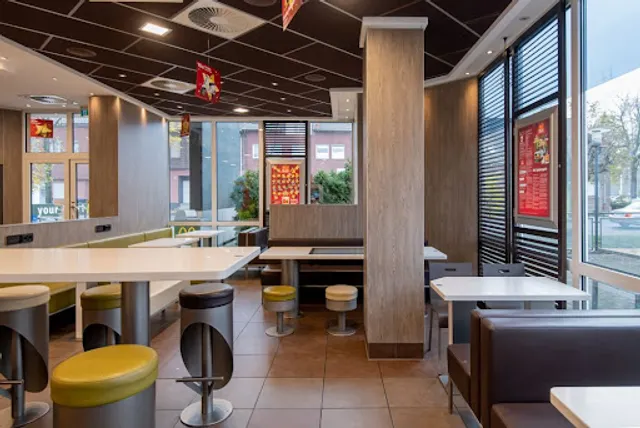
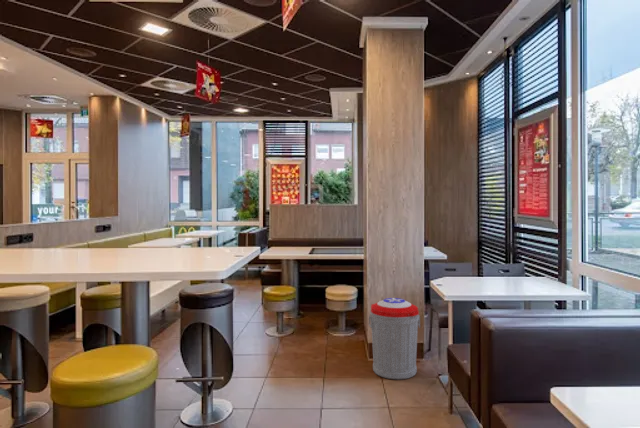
+ trash can [368,297,421,380]
